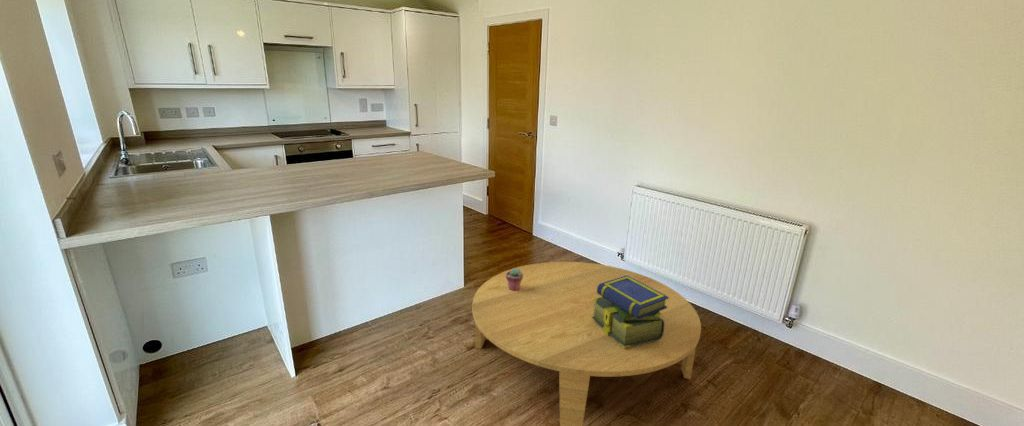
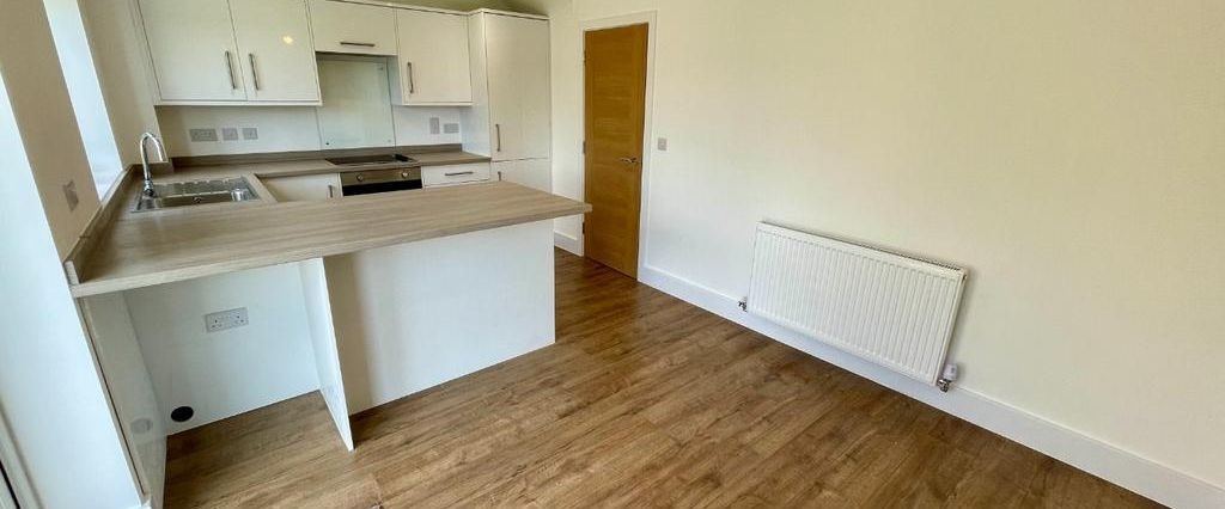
- potted succulent [506,267,523,291]
- stack of books [591,275,669,348]
- coffee table [471,261,702,426]
